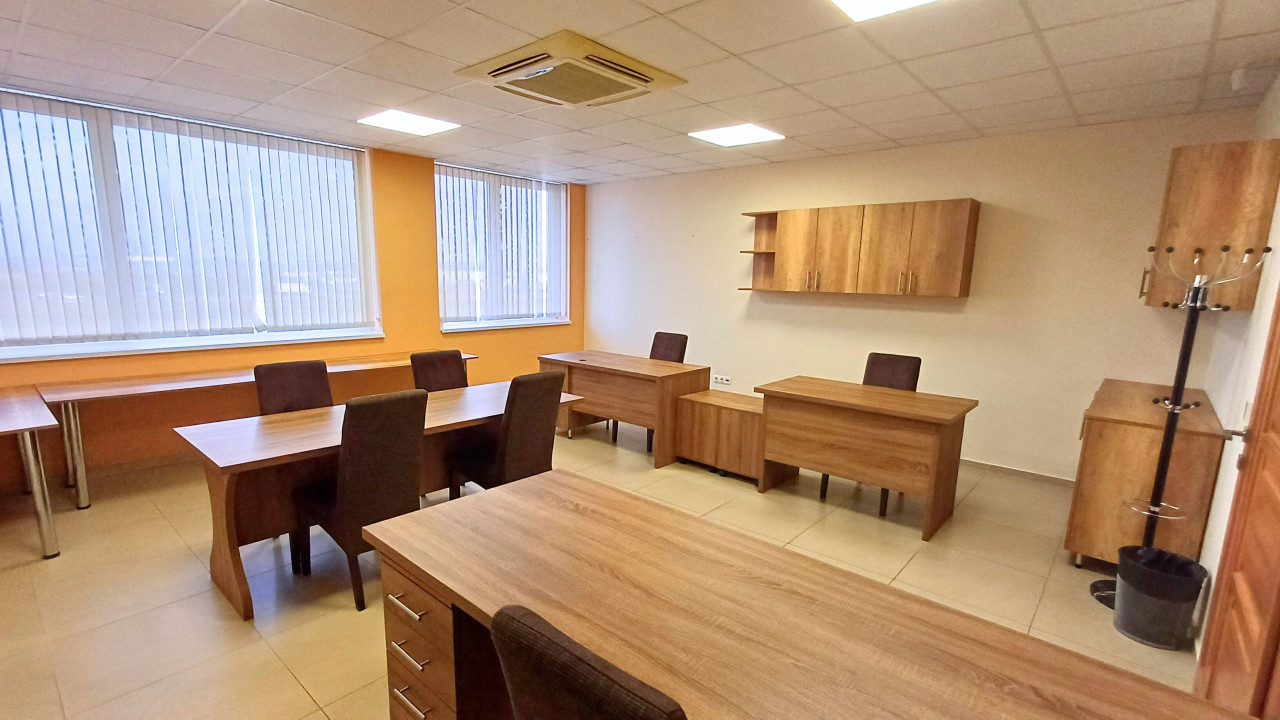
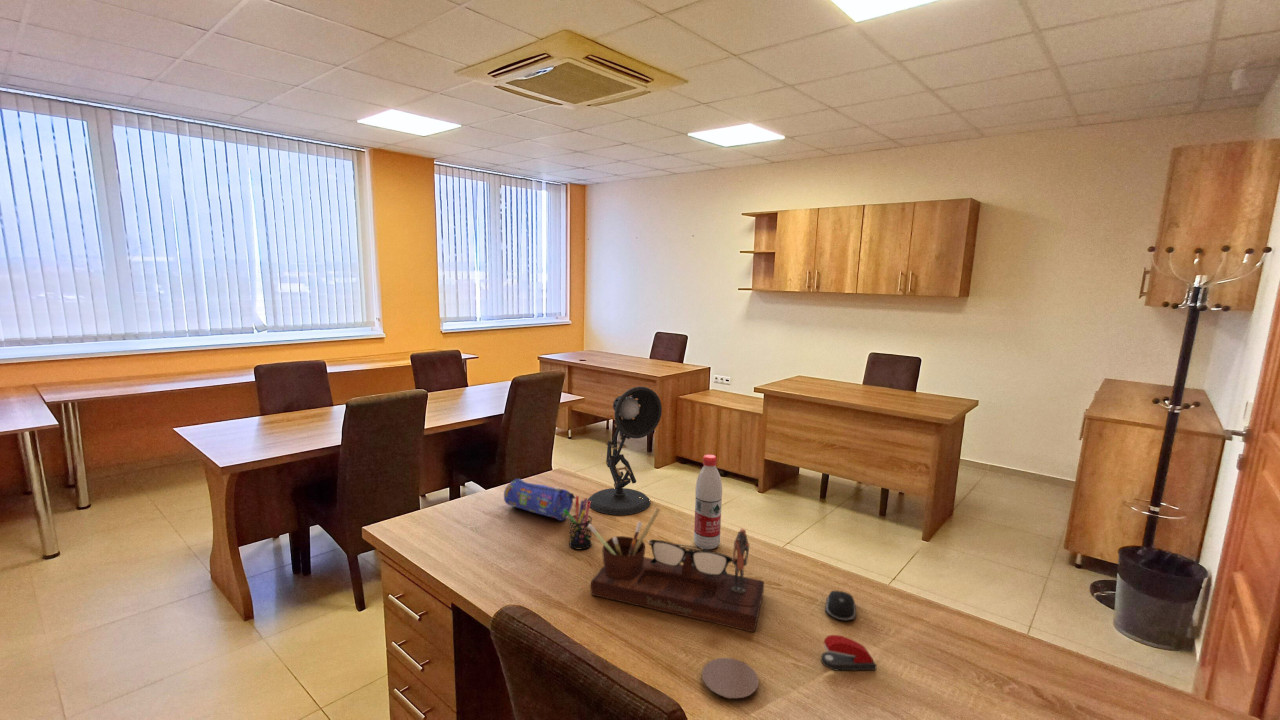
+ water bottle [693,454,723,550]
+ desk organizer [587,507,765,633]
+ desk lamp [587,386,663,516]
+ stapler [820,634,878,671]
+ pencil case [503,478,576,522]
+ pen holder [564,495,593,550]
+ coaster [701,657,759,700]
+ computer mouse [824,590,857,622]
